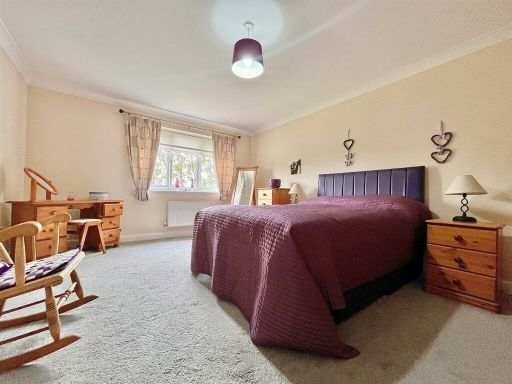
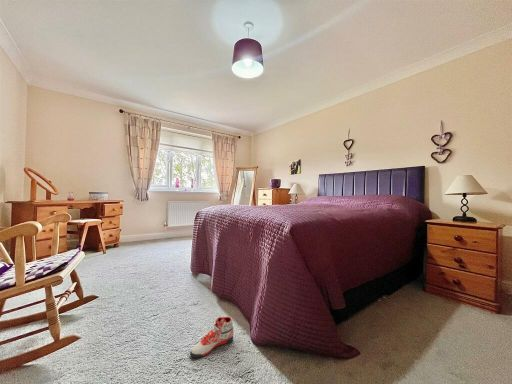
+ sneaker [189,316,234,359]
